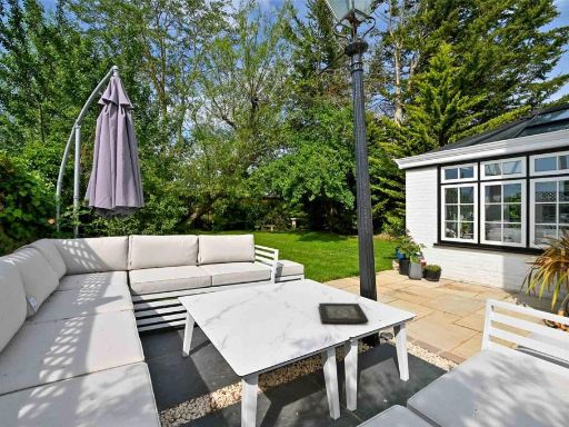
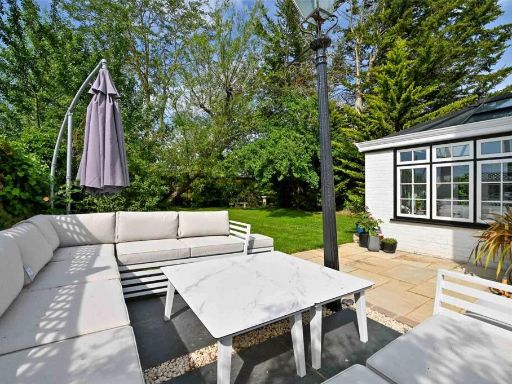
- decorative tray [318,301,370,325]
